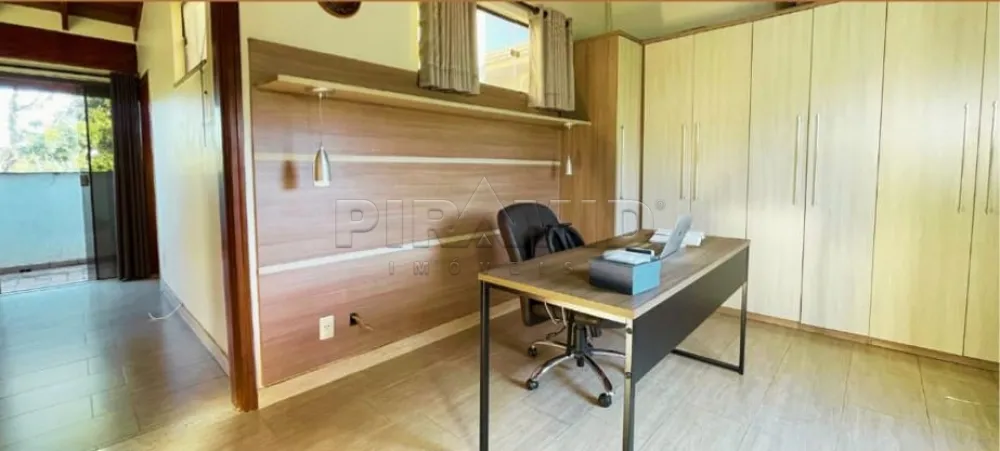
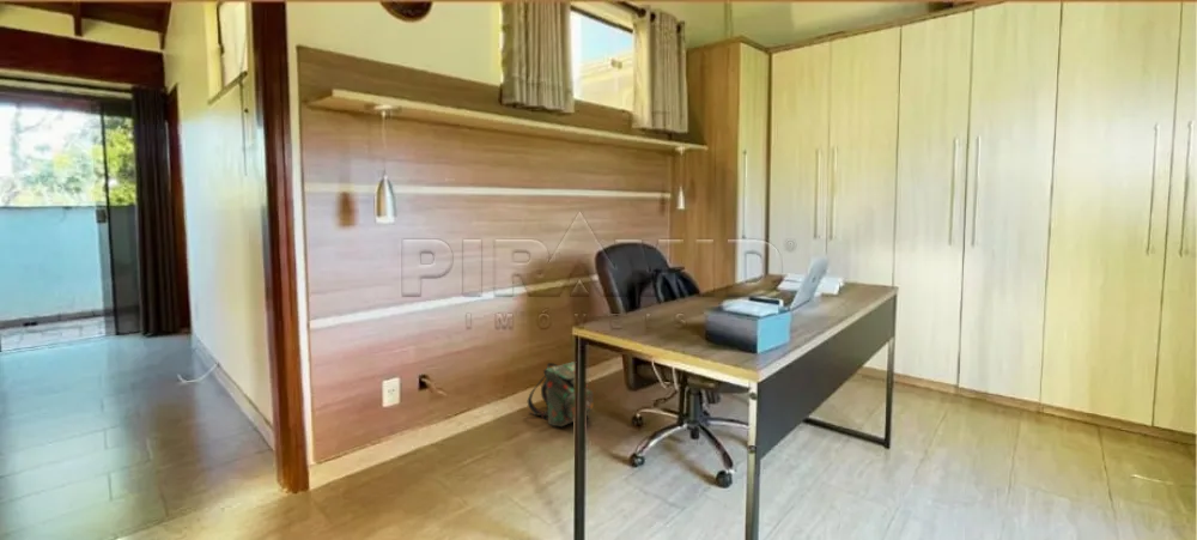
+ backpack [527,360,595,427]
